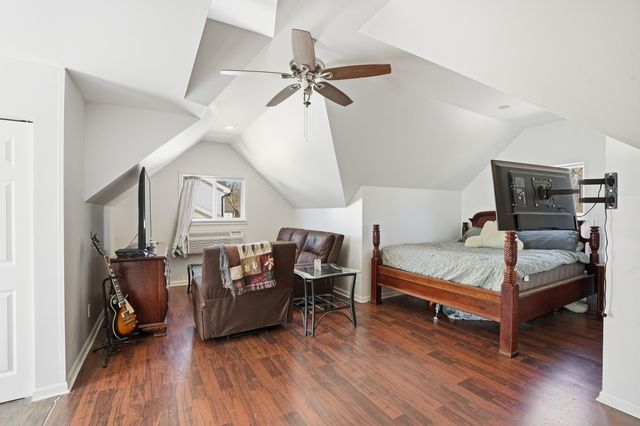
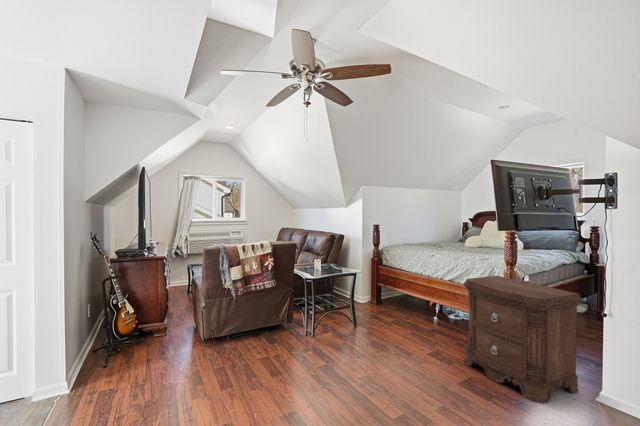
+ nightstand [462,275,583,404]
